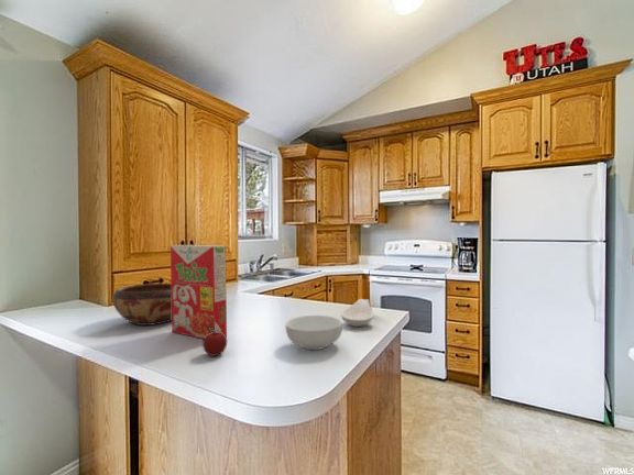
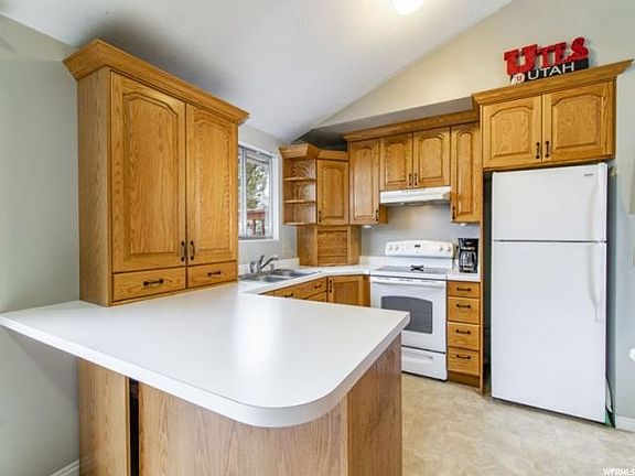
- decorative bowl [111,283,172,327]
- cereal box [170,244,228,340]
- apple [201,327,228,357]
- cereal bowl [284,314,343,351]
- spoon rest [340,298,374,328]
